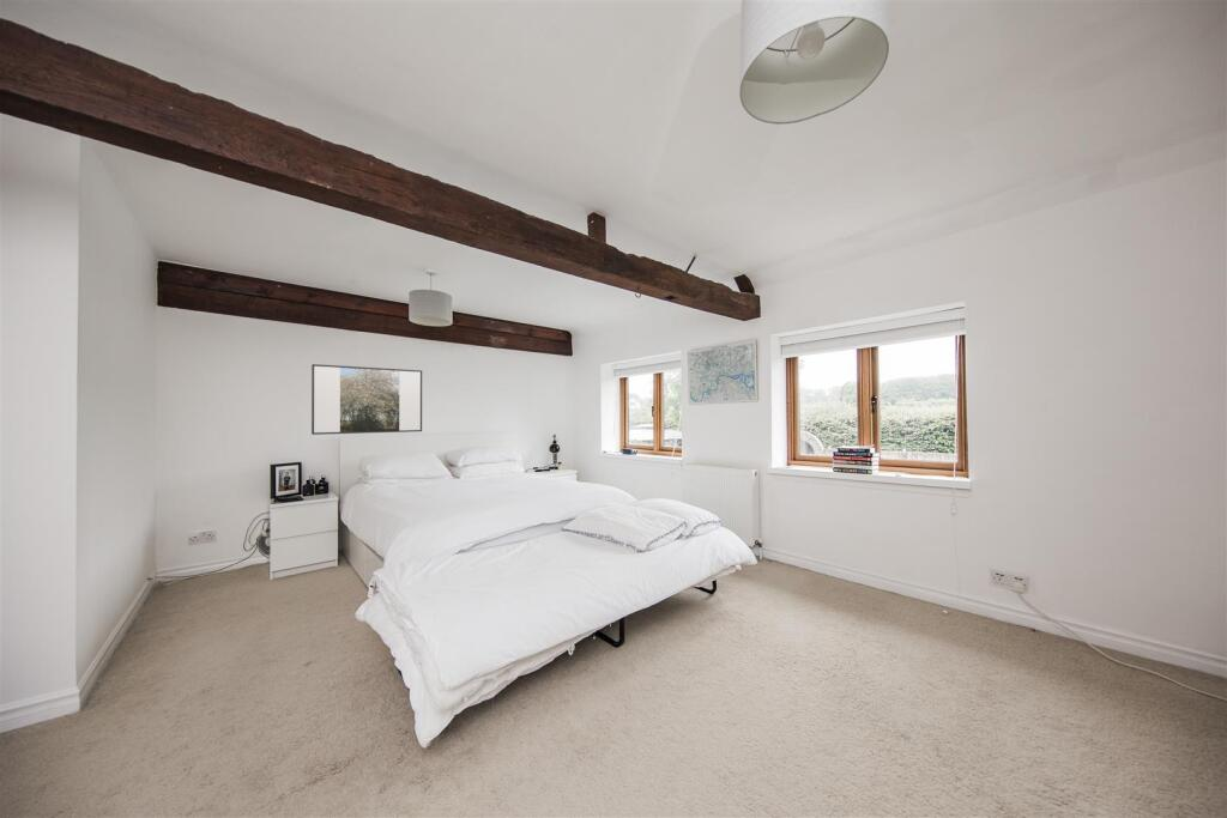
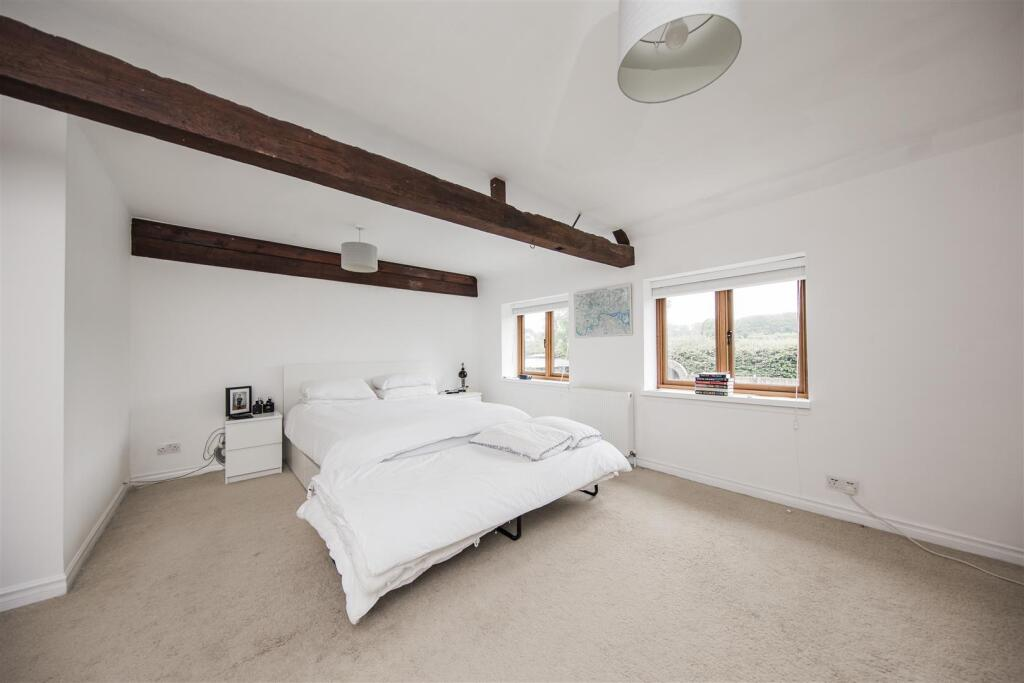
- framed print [310,363,423,436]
